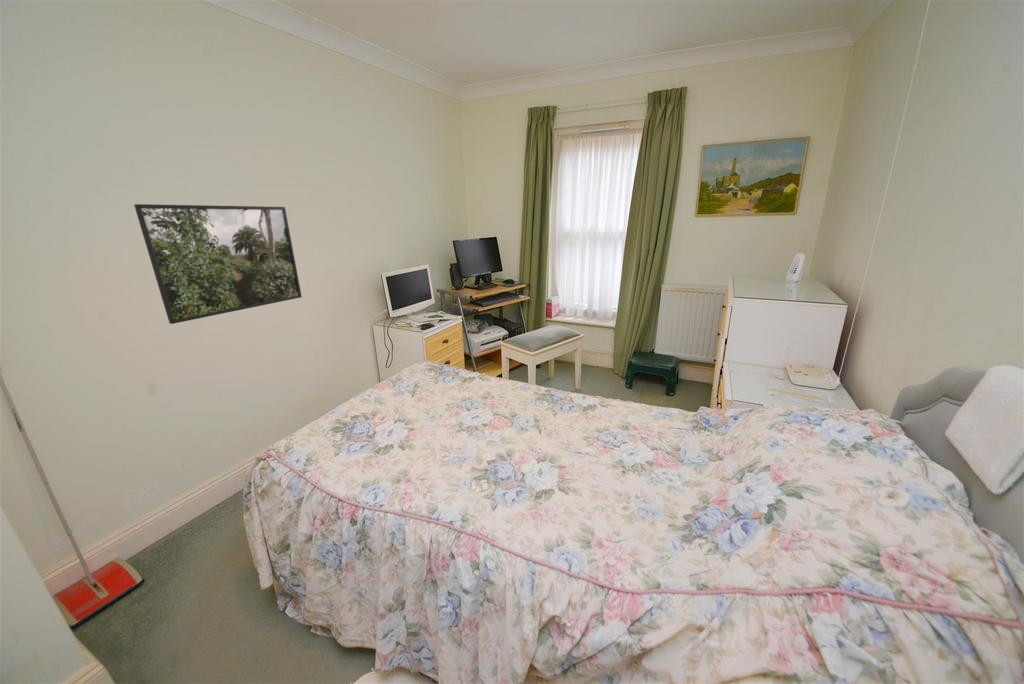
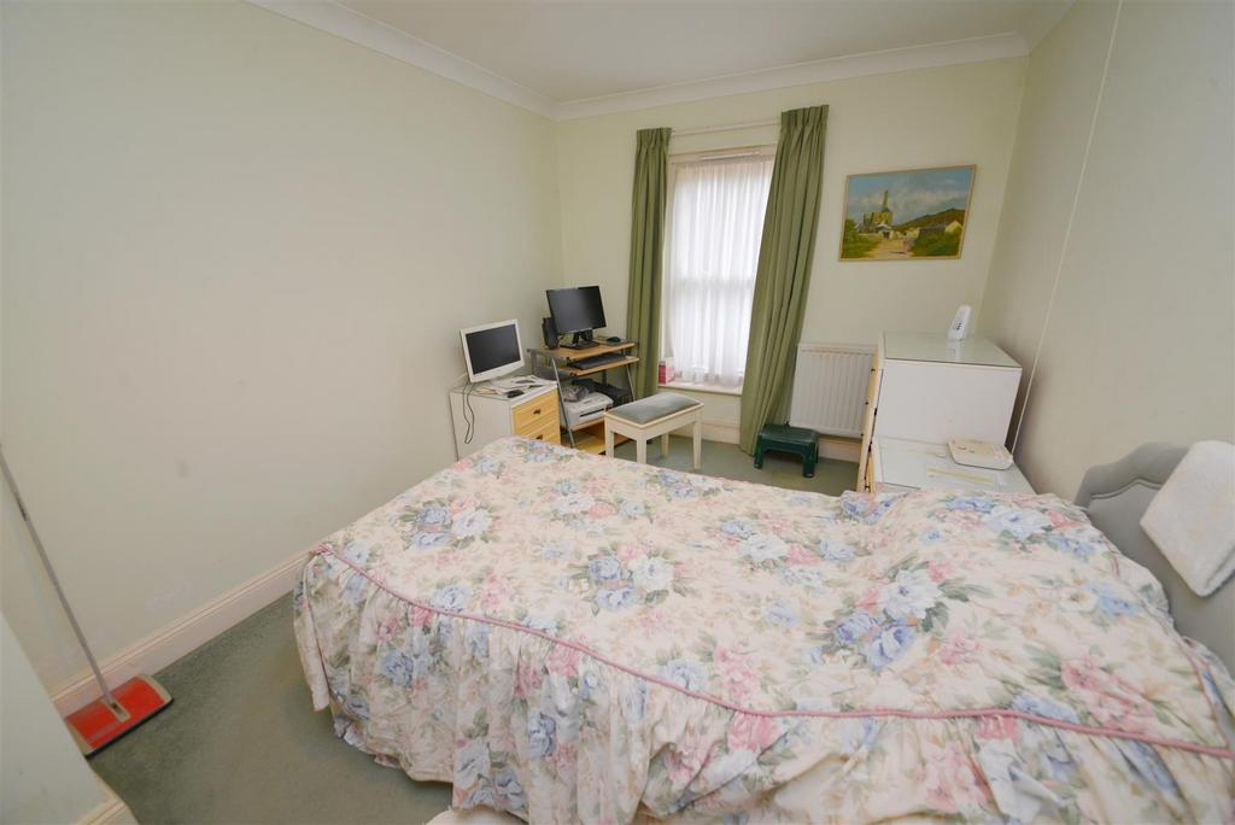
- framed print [133,203,303,325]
